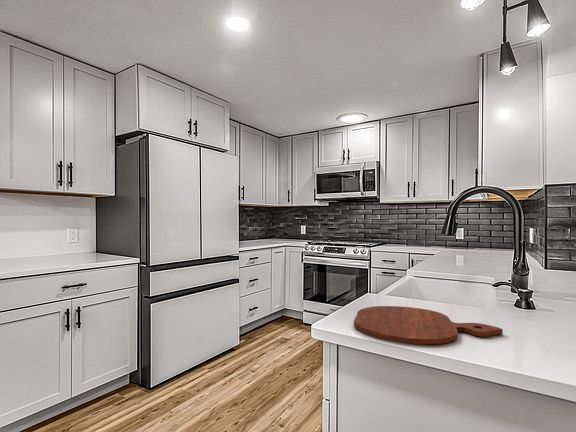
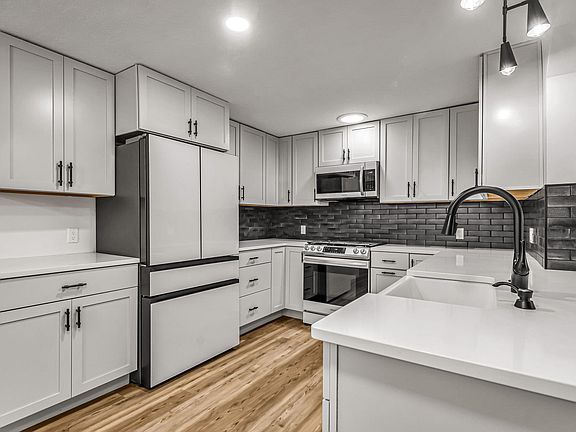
- cutting board [353,305,504,345]
